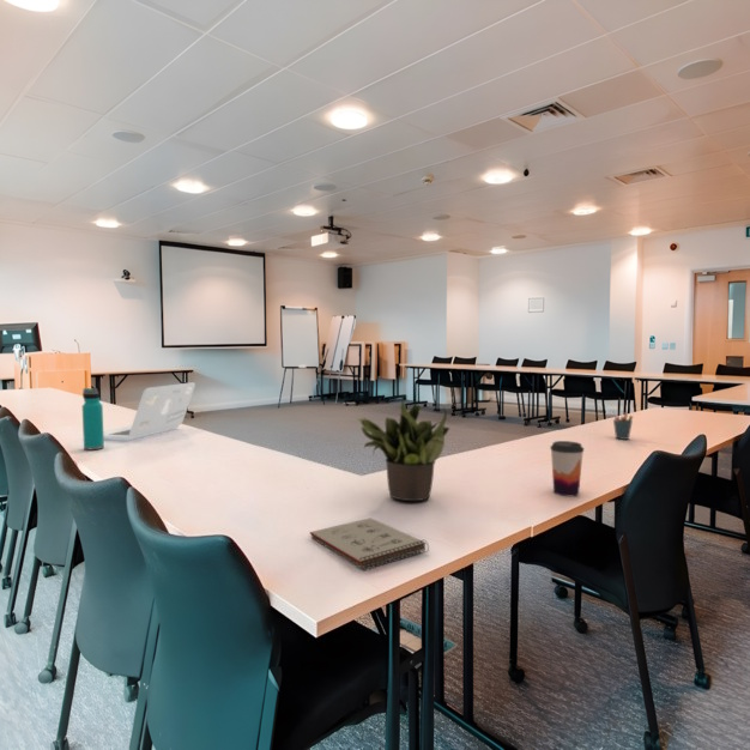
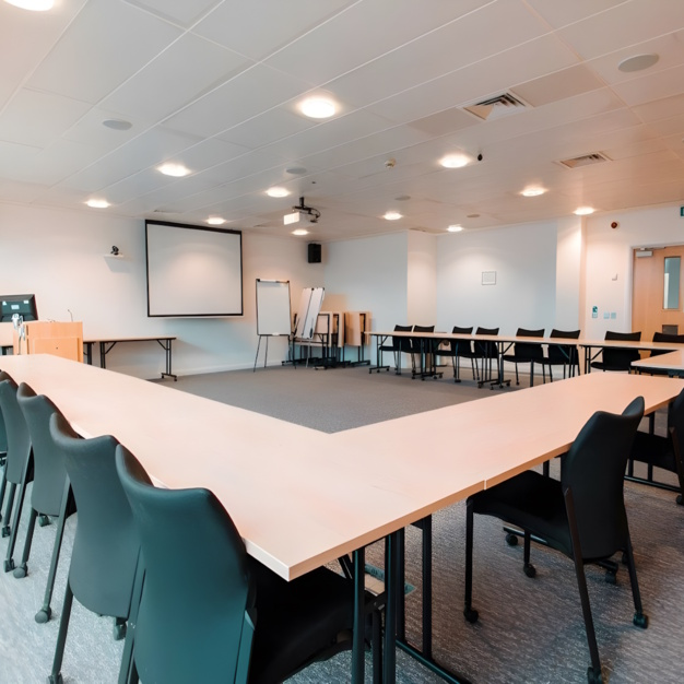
- notepad [309,518,430,571]
- water bottle [81,387,105,450]
- coffee cup [549,440,585,497]
- laptop [103,381,196,441]
- potted plant [357,398,452,502]
- pen holder [612,410,634,441]
